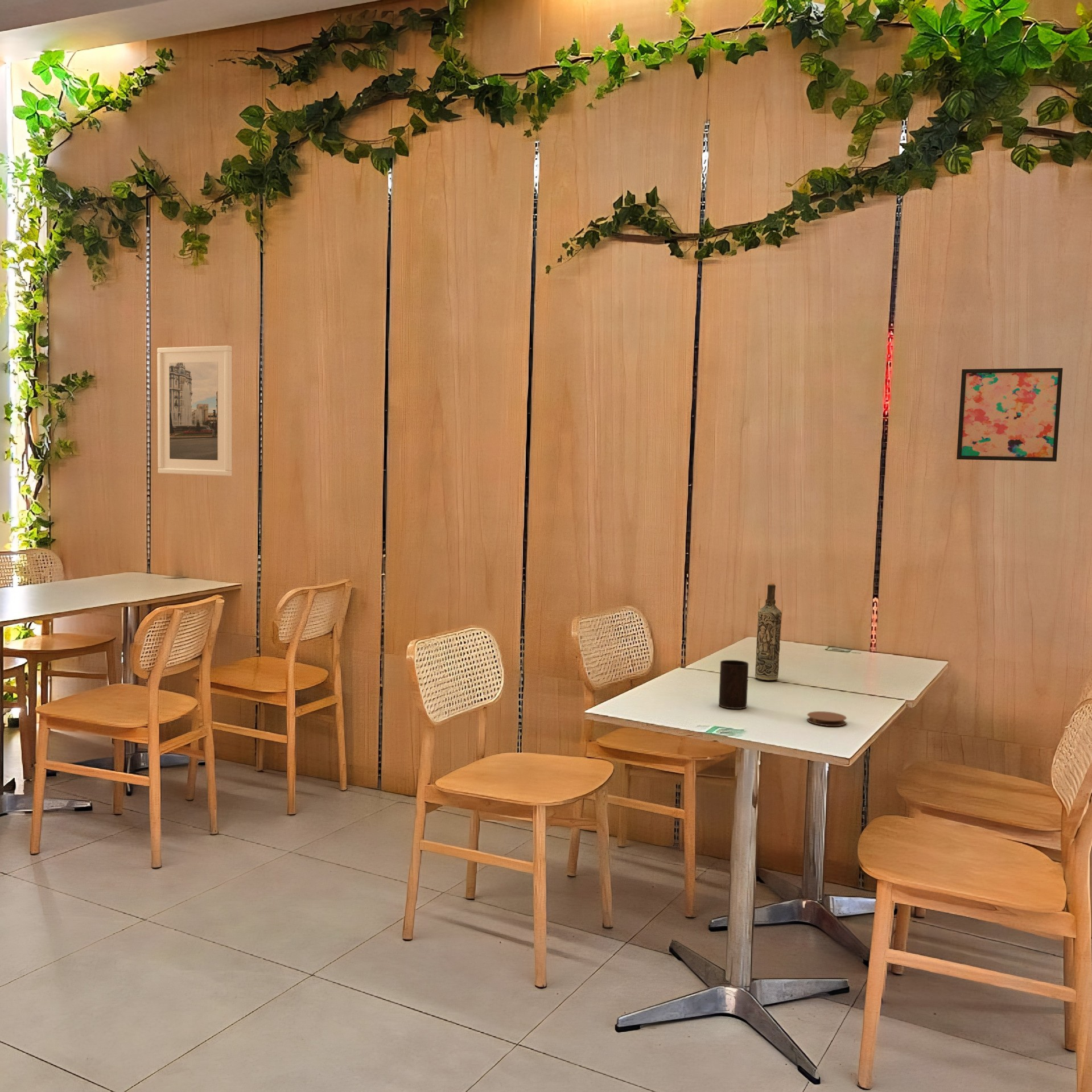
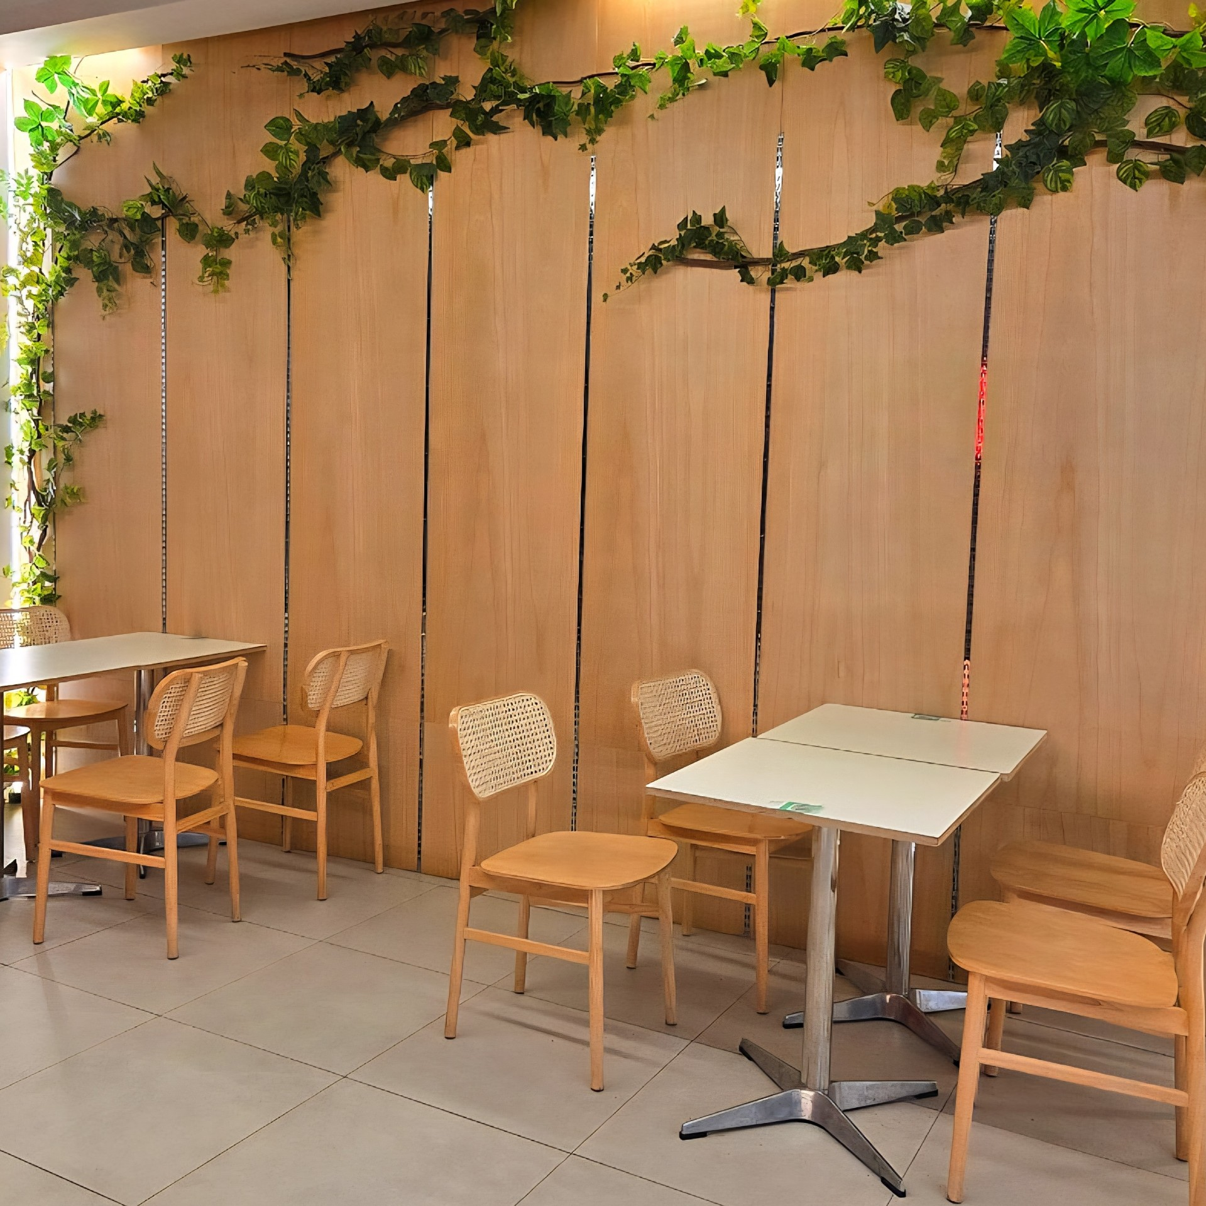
- cup [718,660,749,710]
- wall art [956,368,1063,462]
- bottle [755,582,782,681]
- coaster [806,711,847,727]
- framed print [156,345,232,477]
